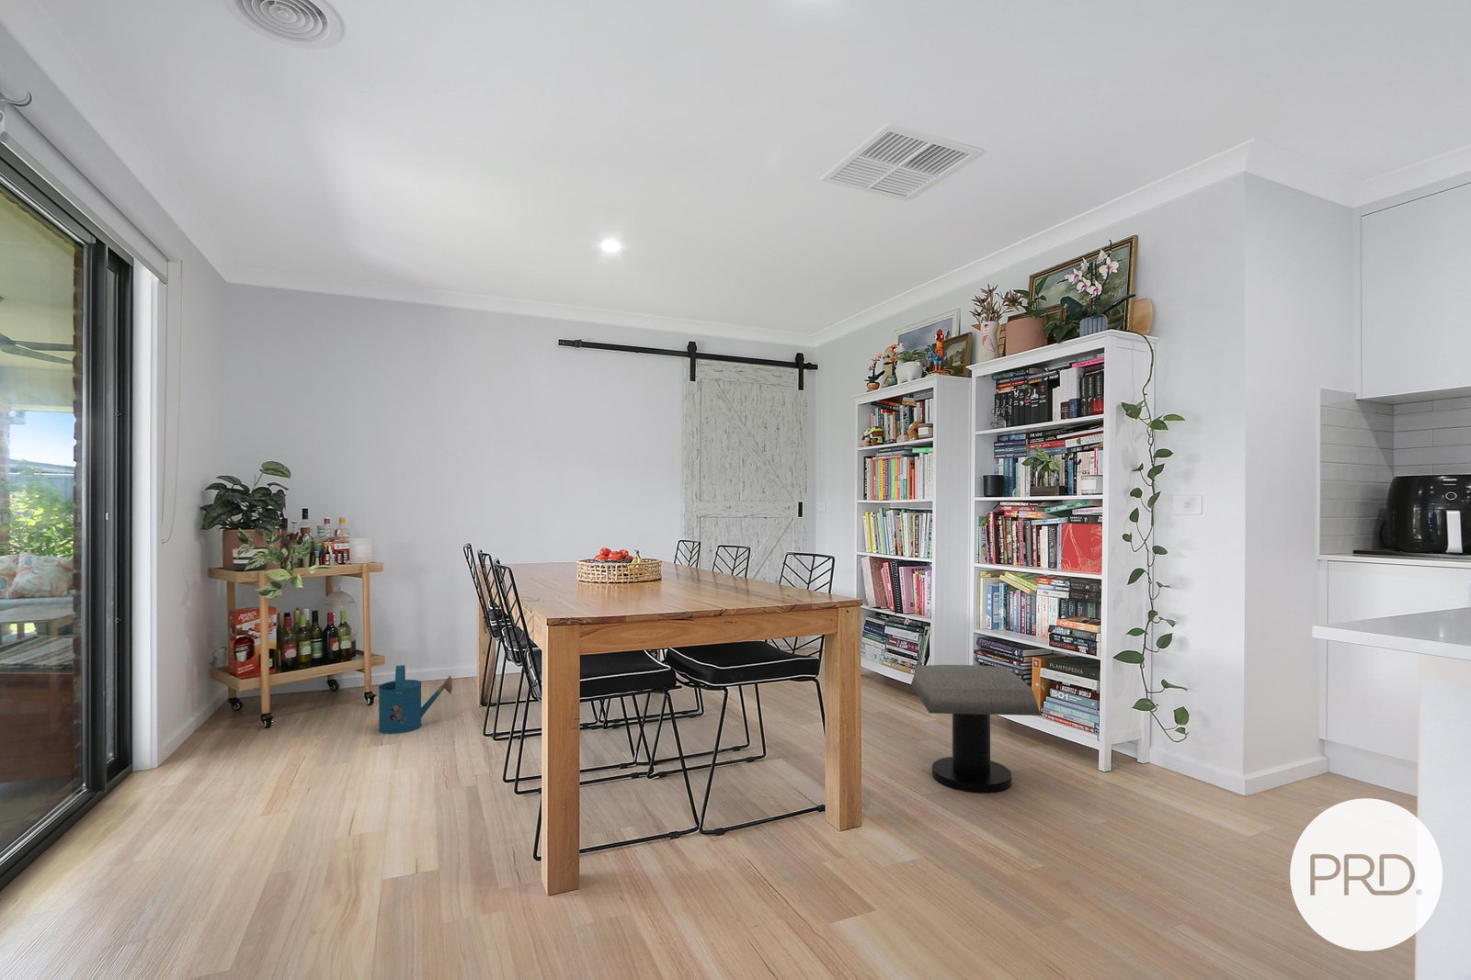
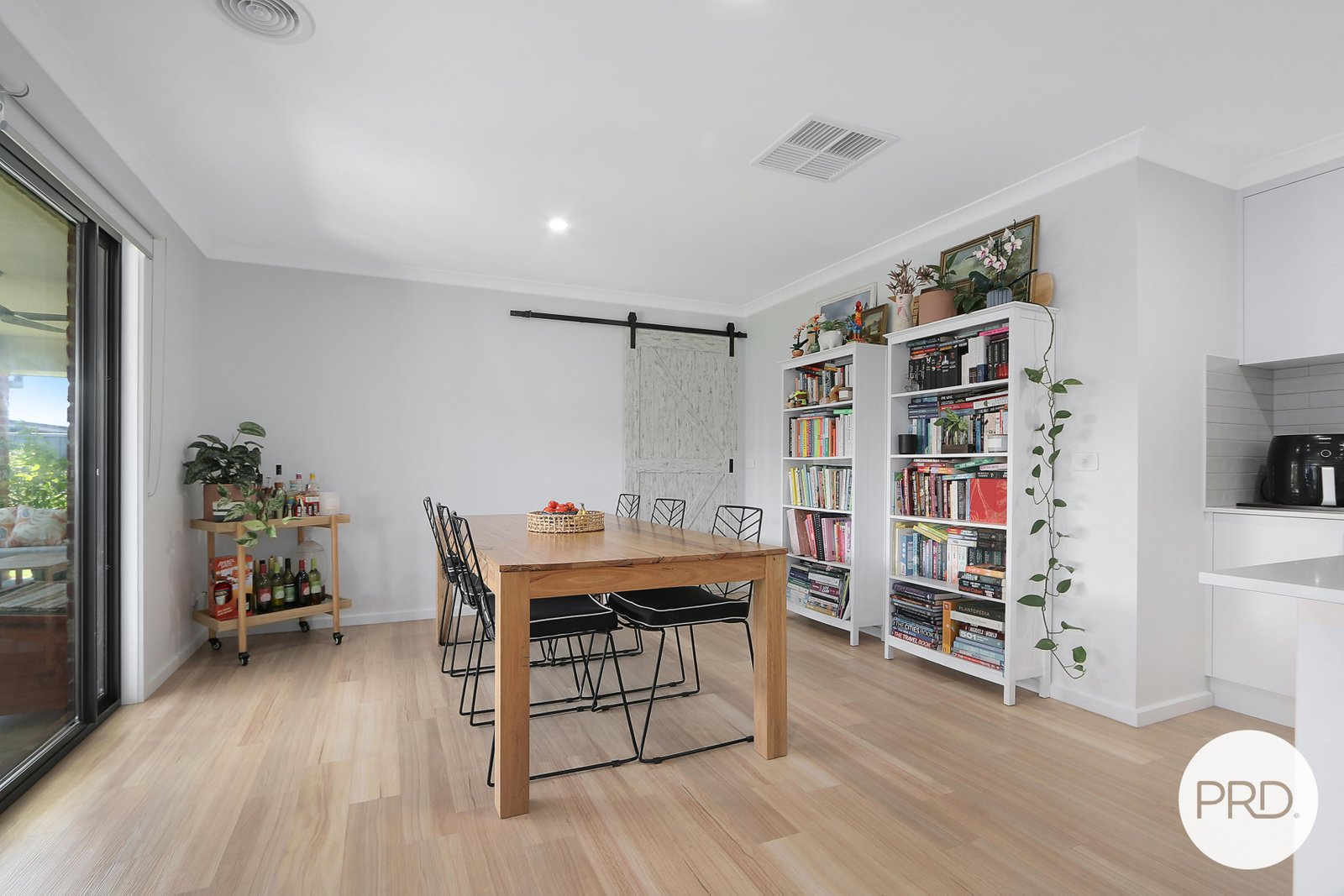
- stool [911,664,1042,794]
- watering can [378,664,453,735]
